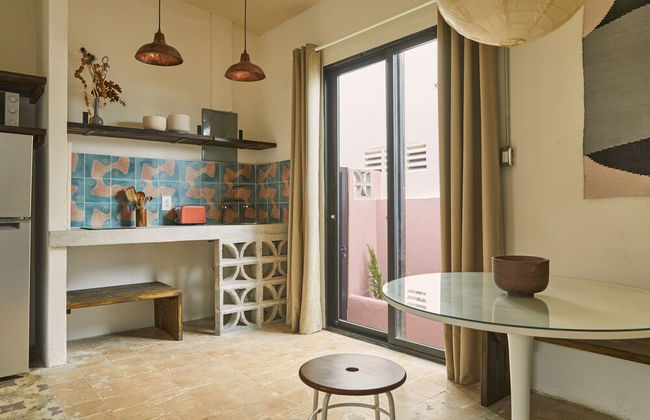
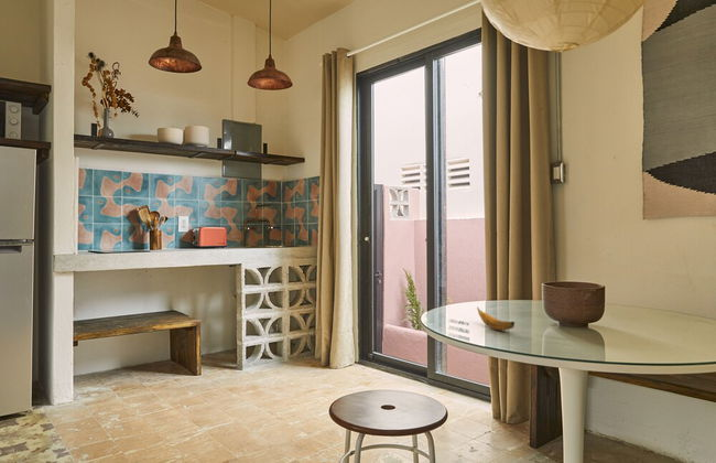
+ banana [476,306,516,331]
